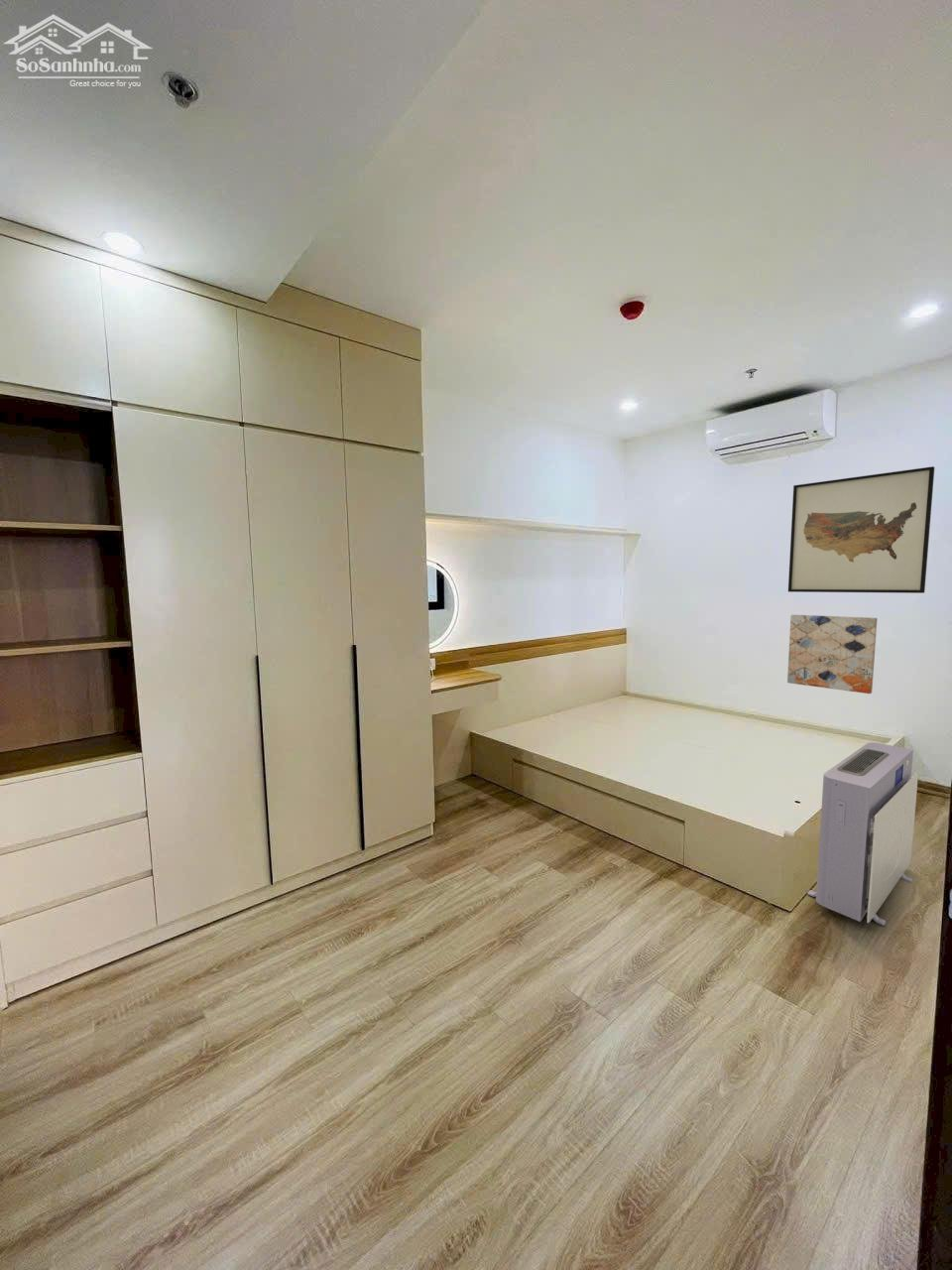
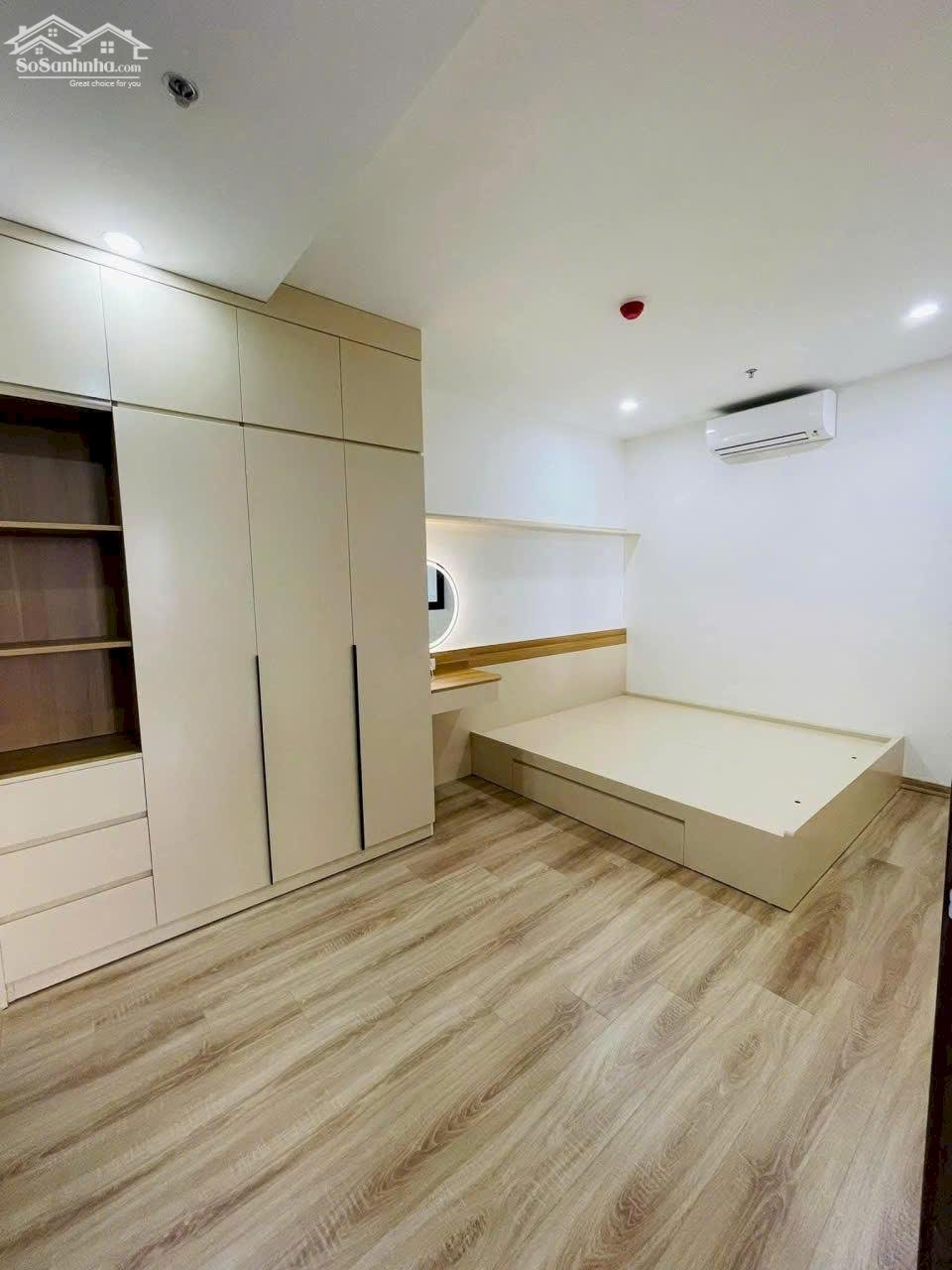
- wall art [786,614,878,695]
- wall art [787,465,935,594]
- air purifier [806,741,919,927]
